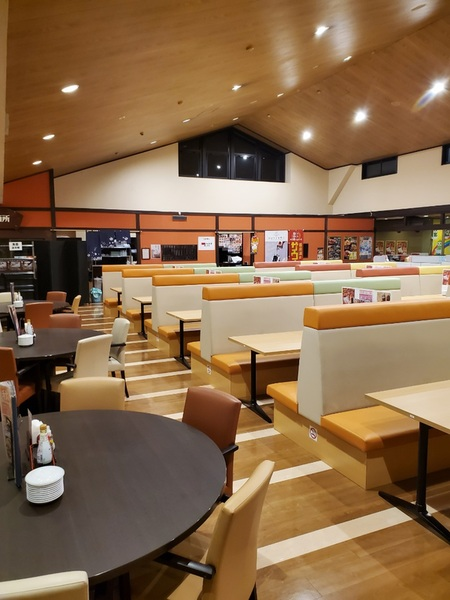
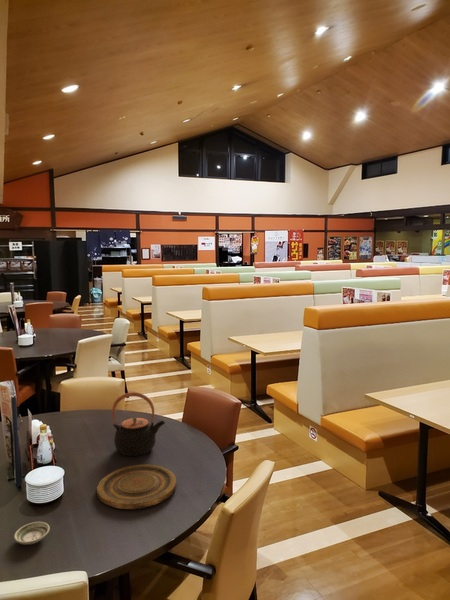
+ saucer [13,521,51,545]
+ teapot [111,391,166,457]
+ plate [96,463,178,510]
